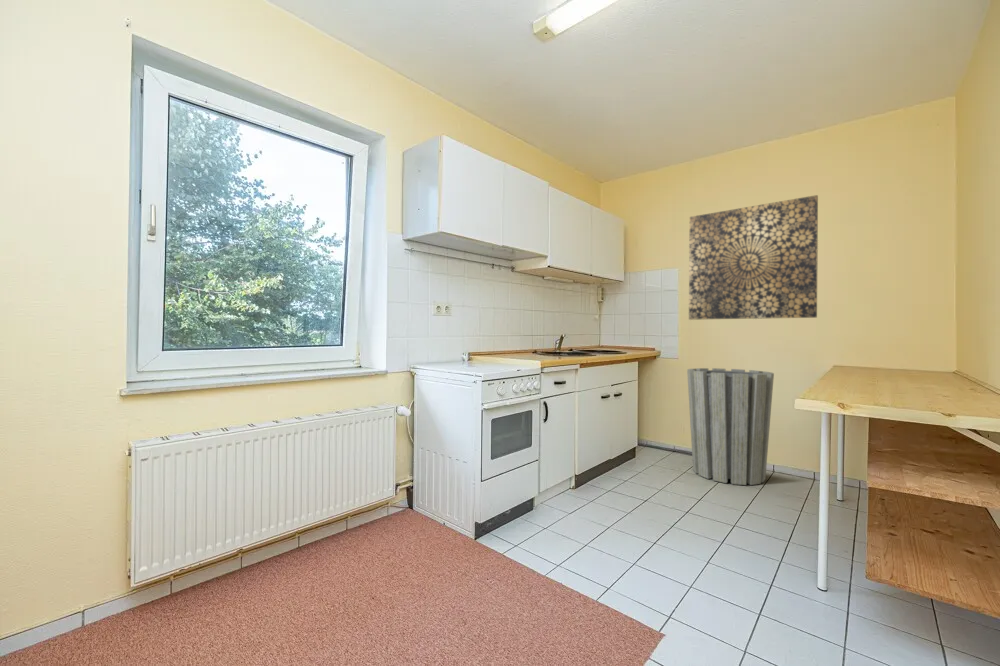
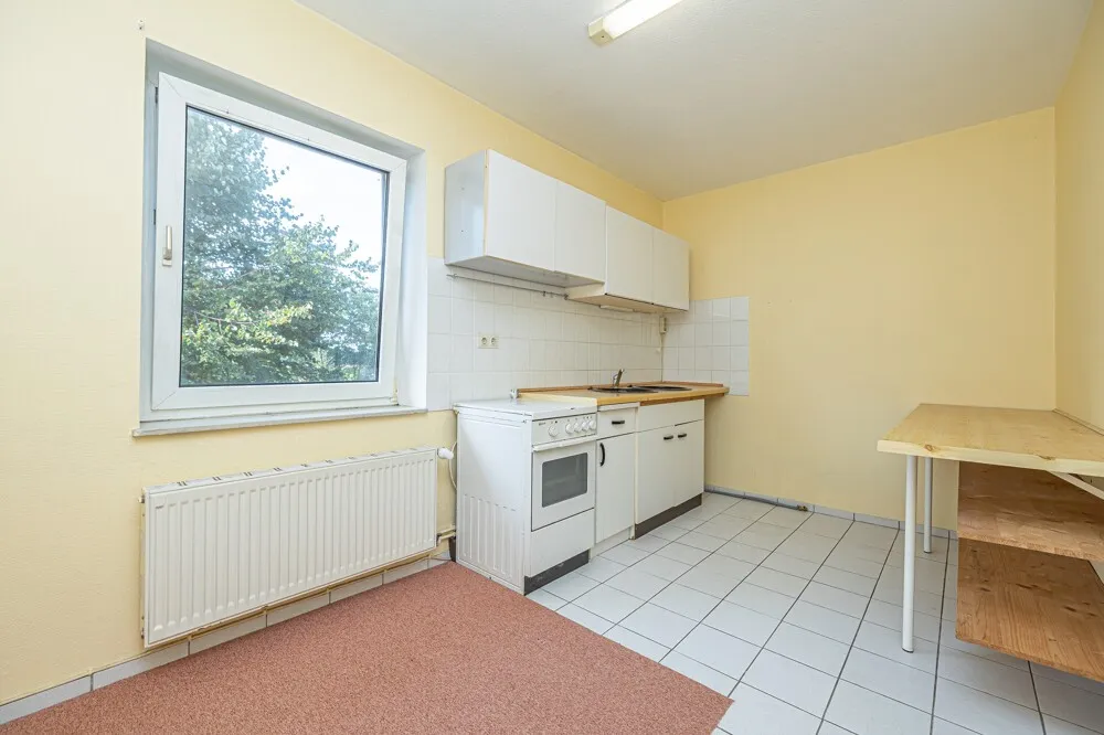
- wall art [688,194,819,321]
- trash can [686,367,775,486]
